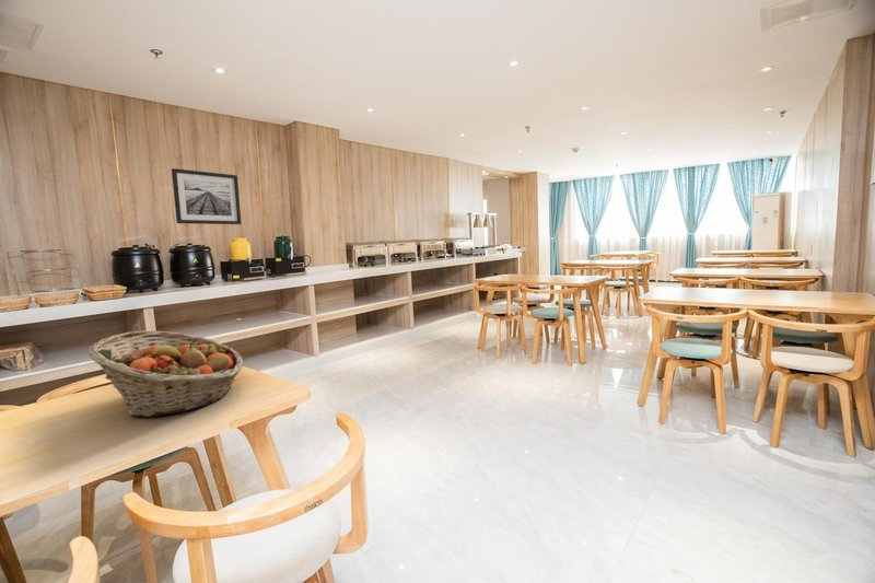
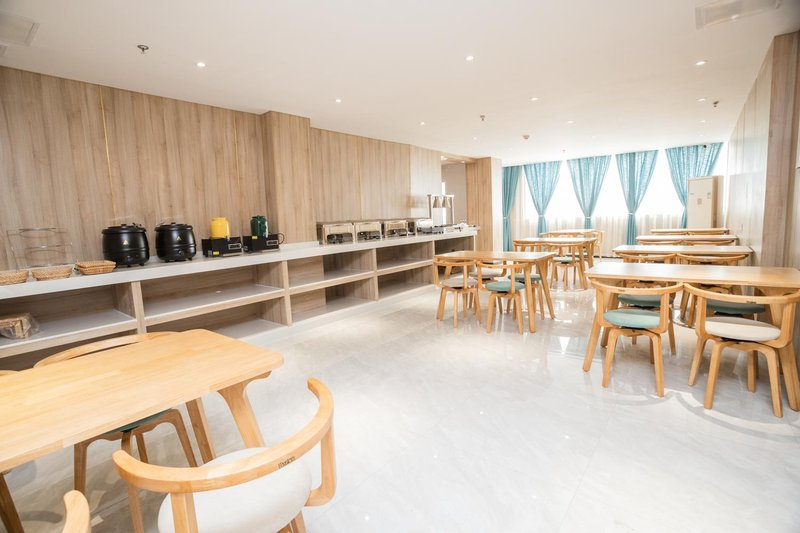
- wall art [171,167,243,225]
- fruit basket [86,330,244,418]
